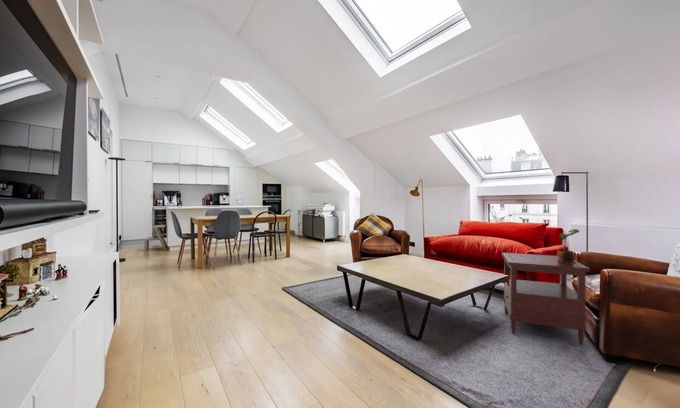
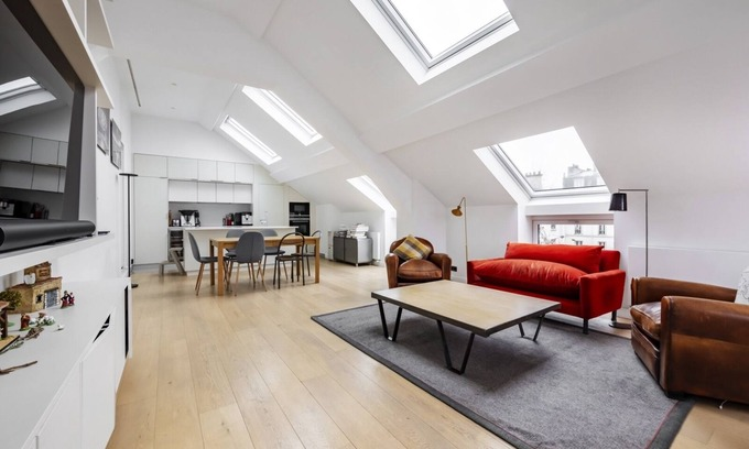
- side table [501,252,591,346]
- potted plant [556,228,581,263]
